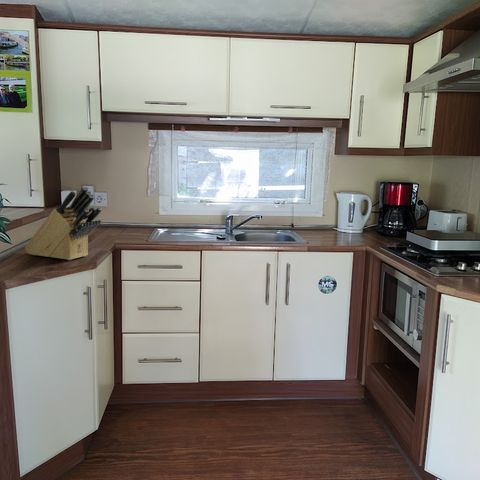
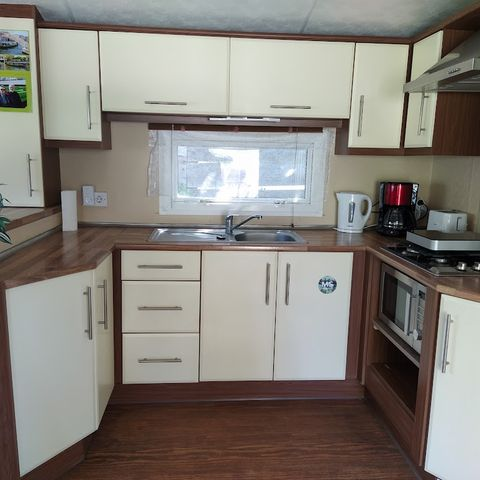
- knife block [24,186,103,261]
